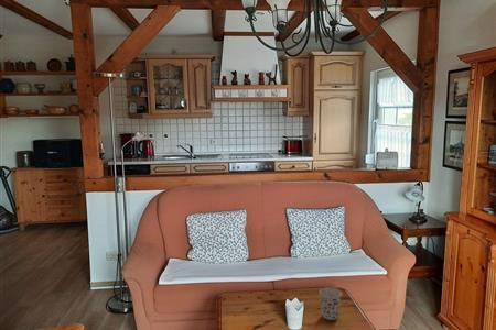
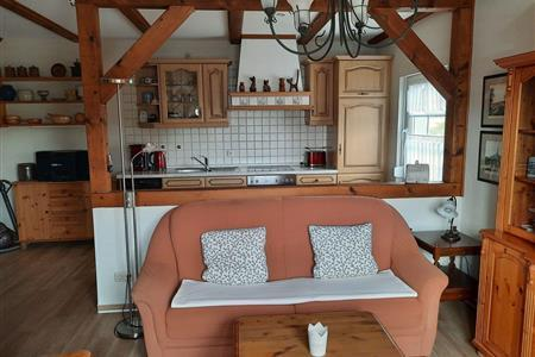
- cup [319,287,343,321]
